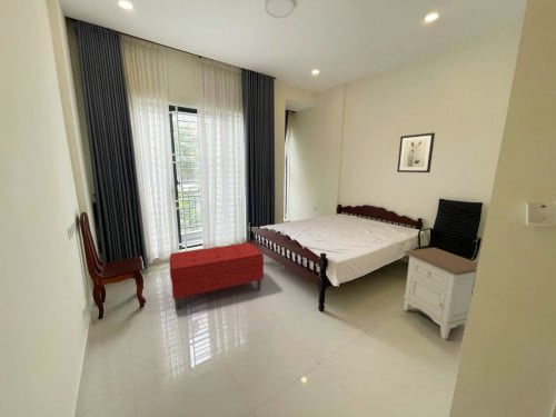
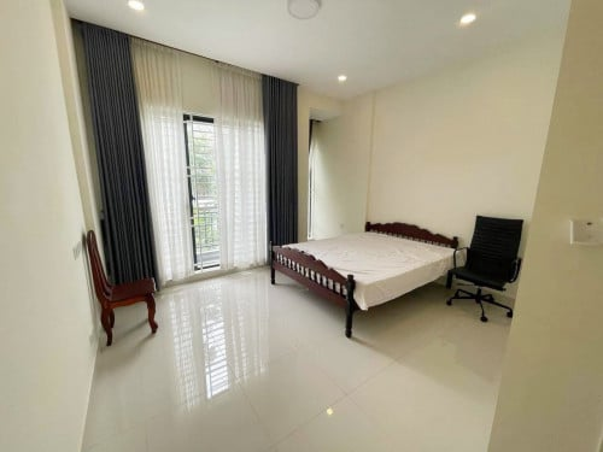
- wall art [396,131,436,173]
- nightstand [401,247,478,340]
- bench [169,241,265,311]
